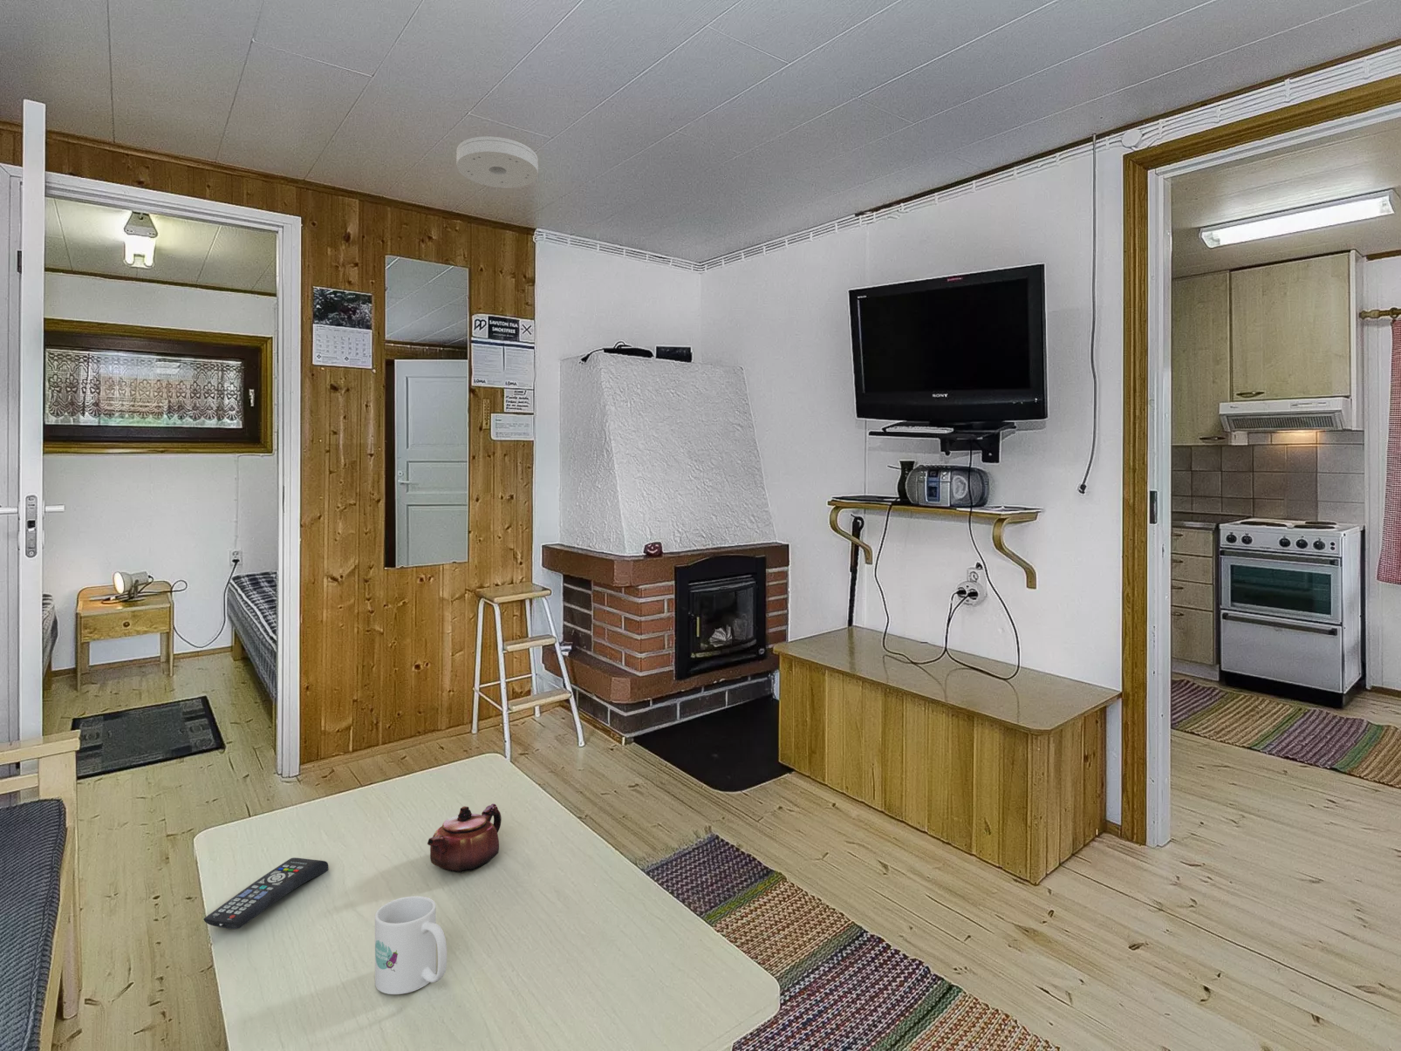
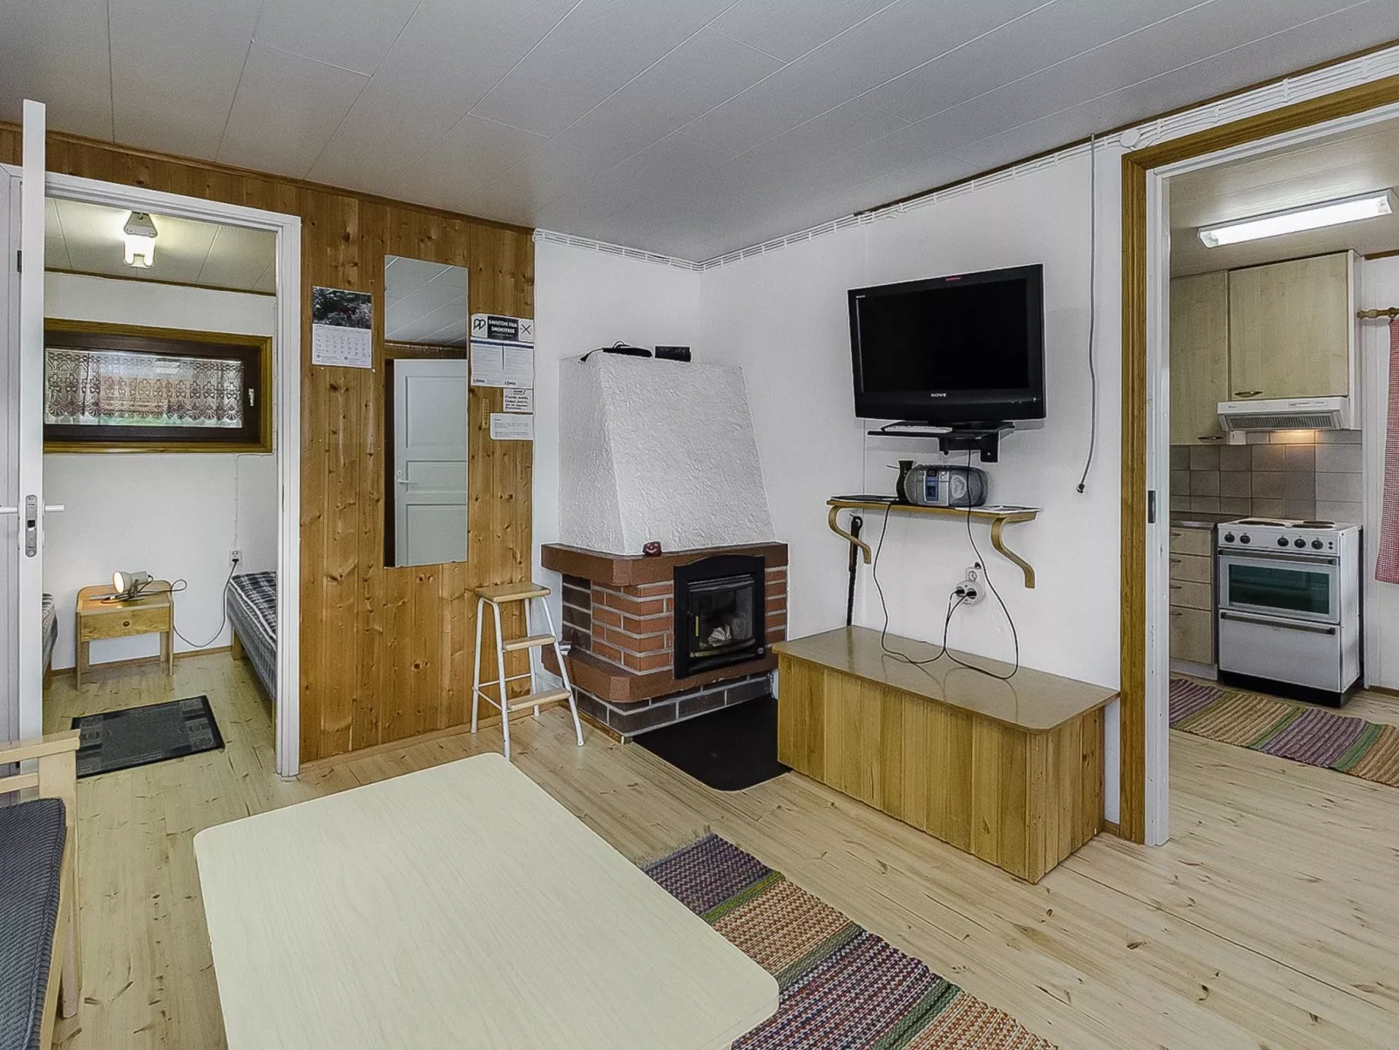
- mug [374,895,447,995]
- teapot [426,803,502,874]
- remote control [203,857,330,930]
- smoke detector [455,135,539,189]
